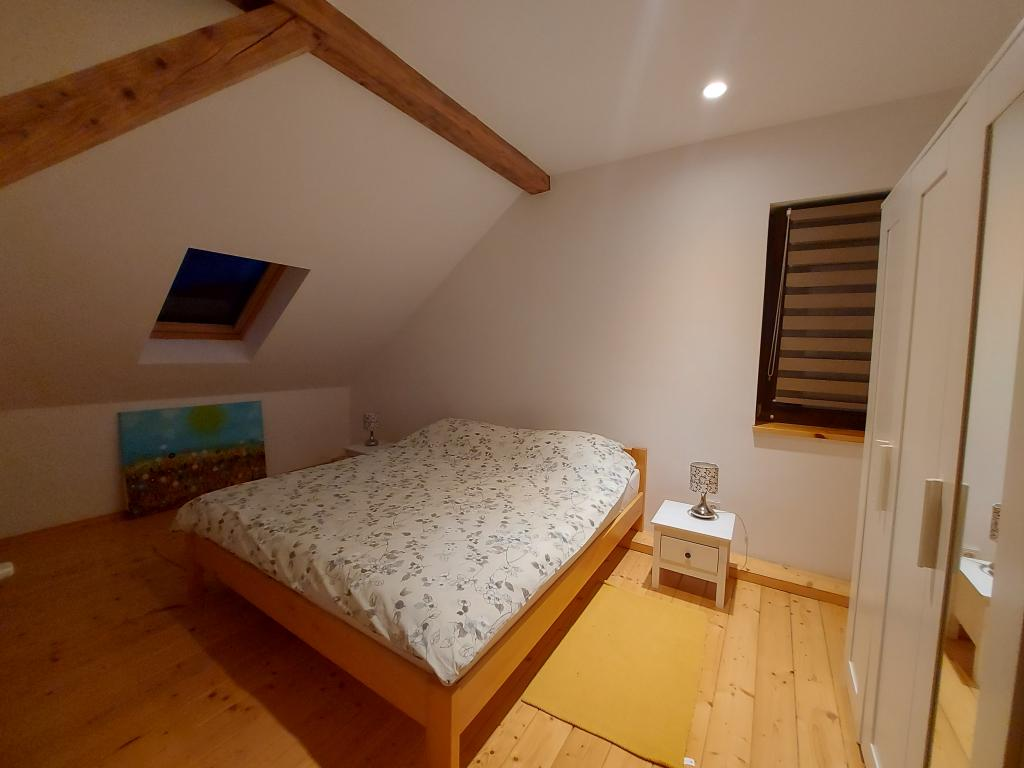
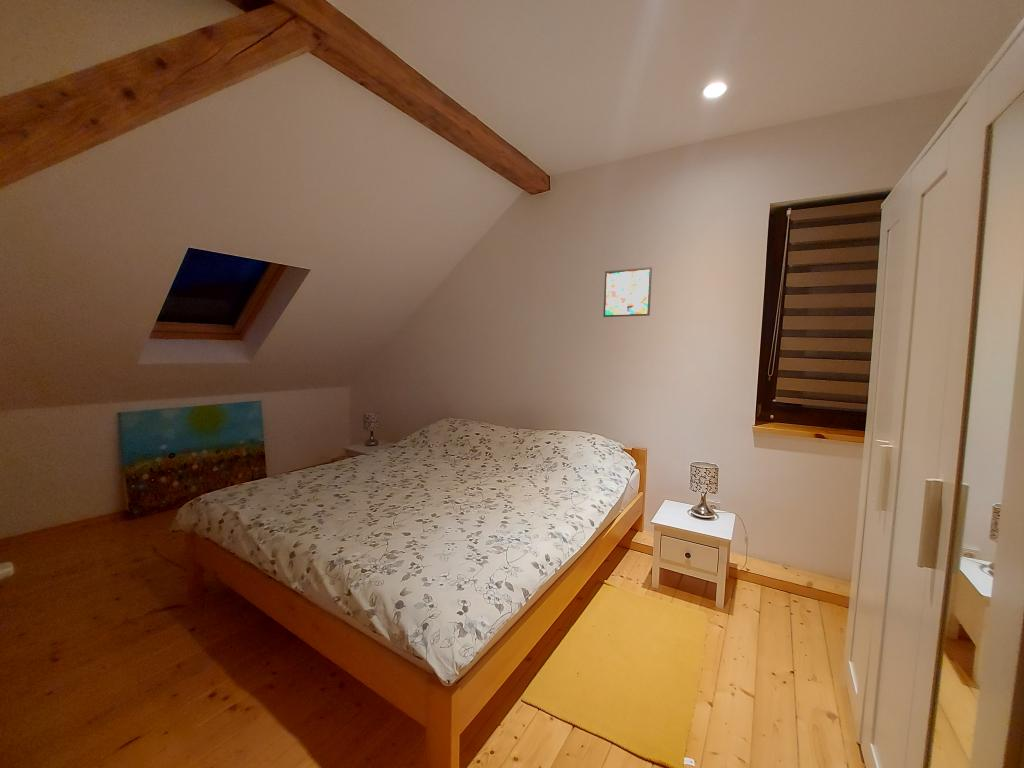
+ wall art [602,266,653,318]
